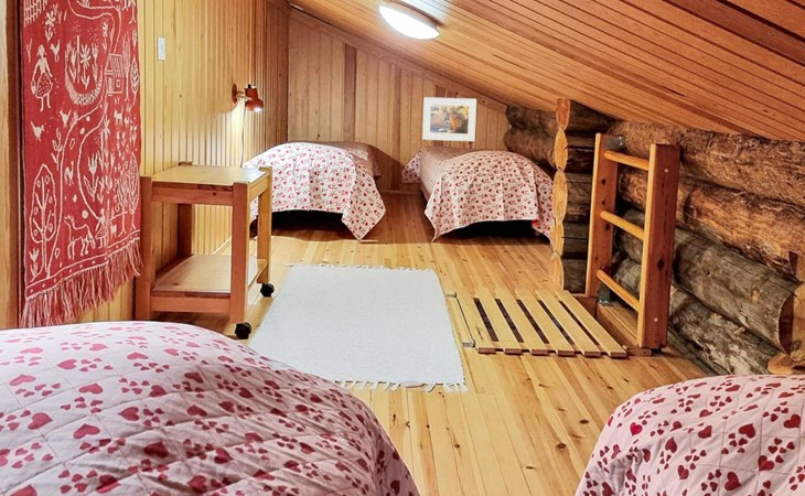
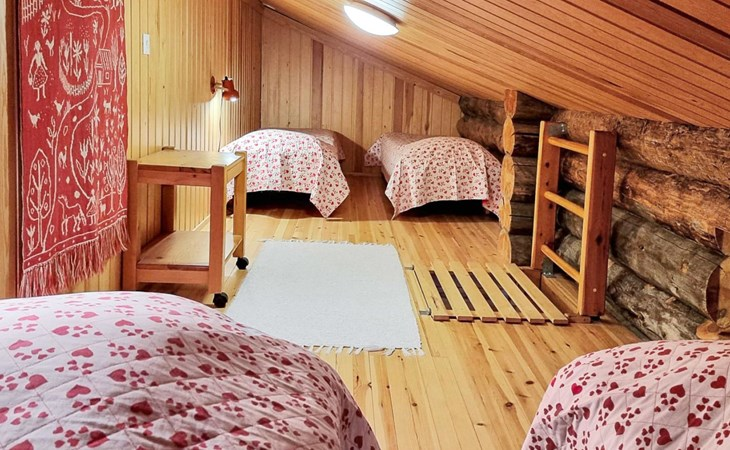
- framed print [421,96,477,142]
